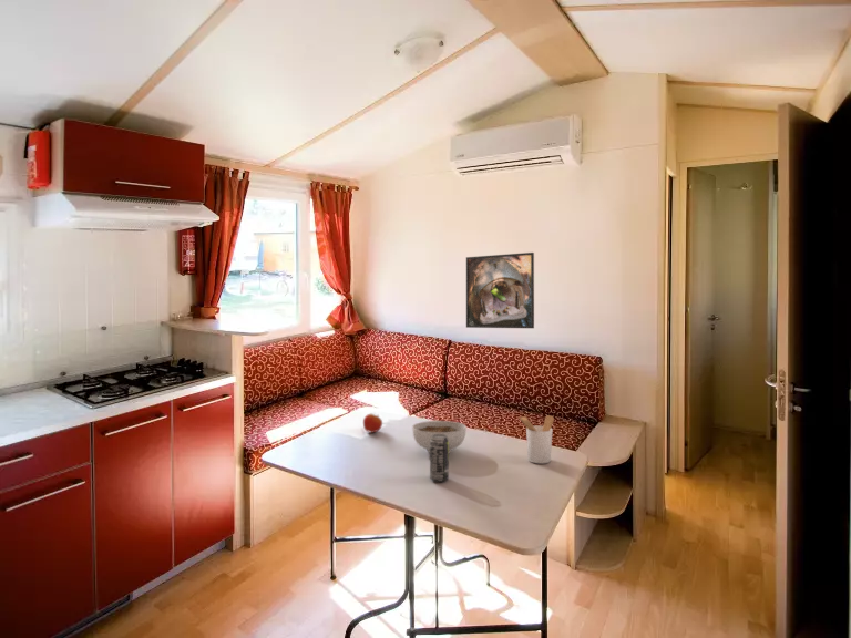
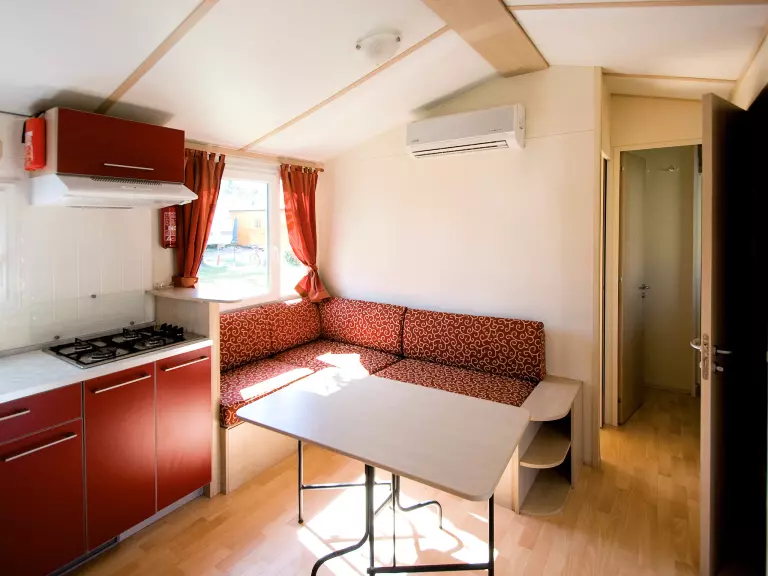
- utensil holder [516,414,555,464]
- apple [362,413,383,433]
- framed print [465,251,535,329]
- bowl [411,420,468,454]
- beverage can [429,434,450,483]
